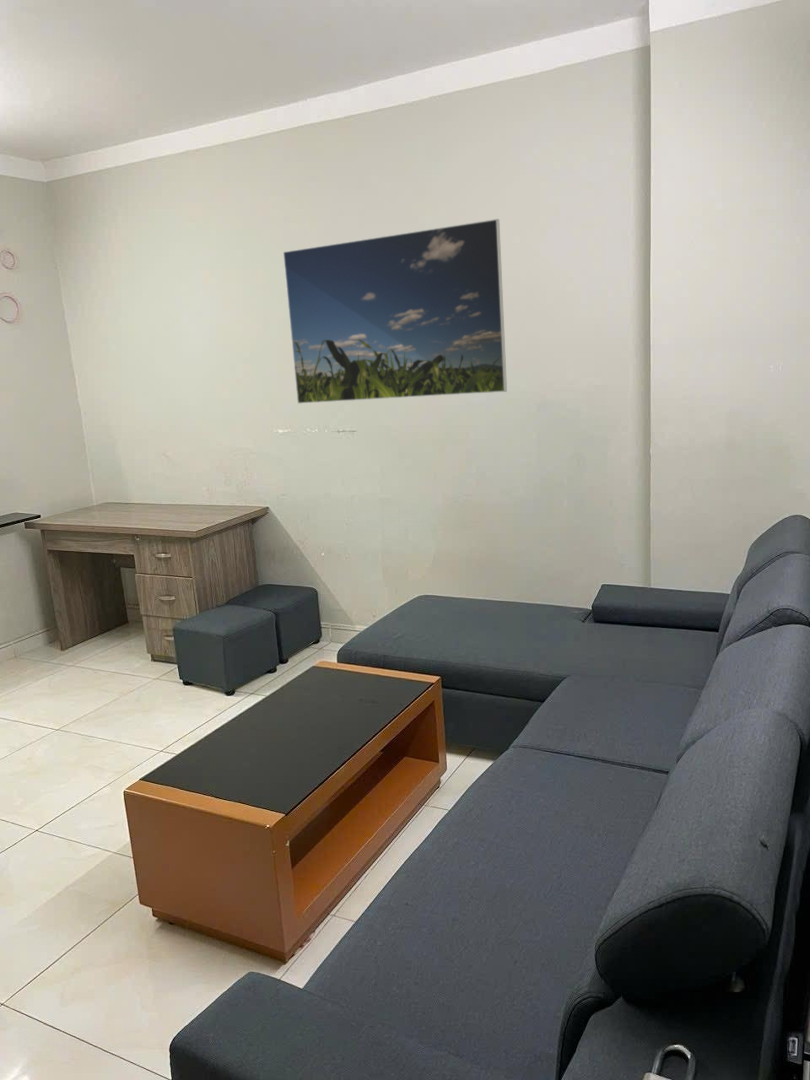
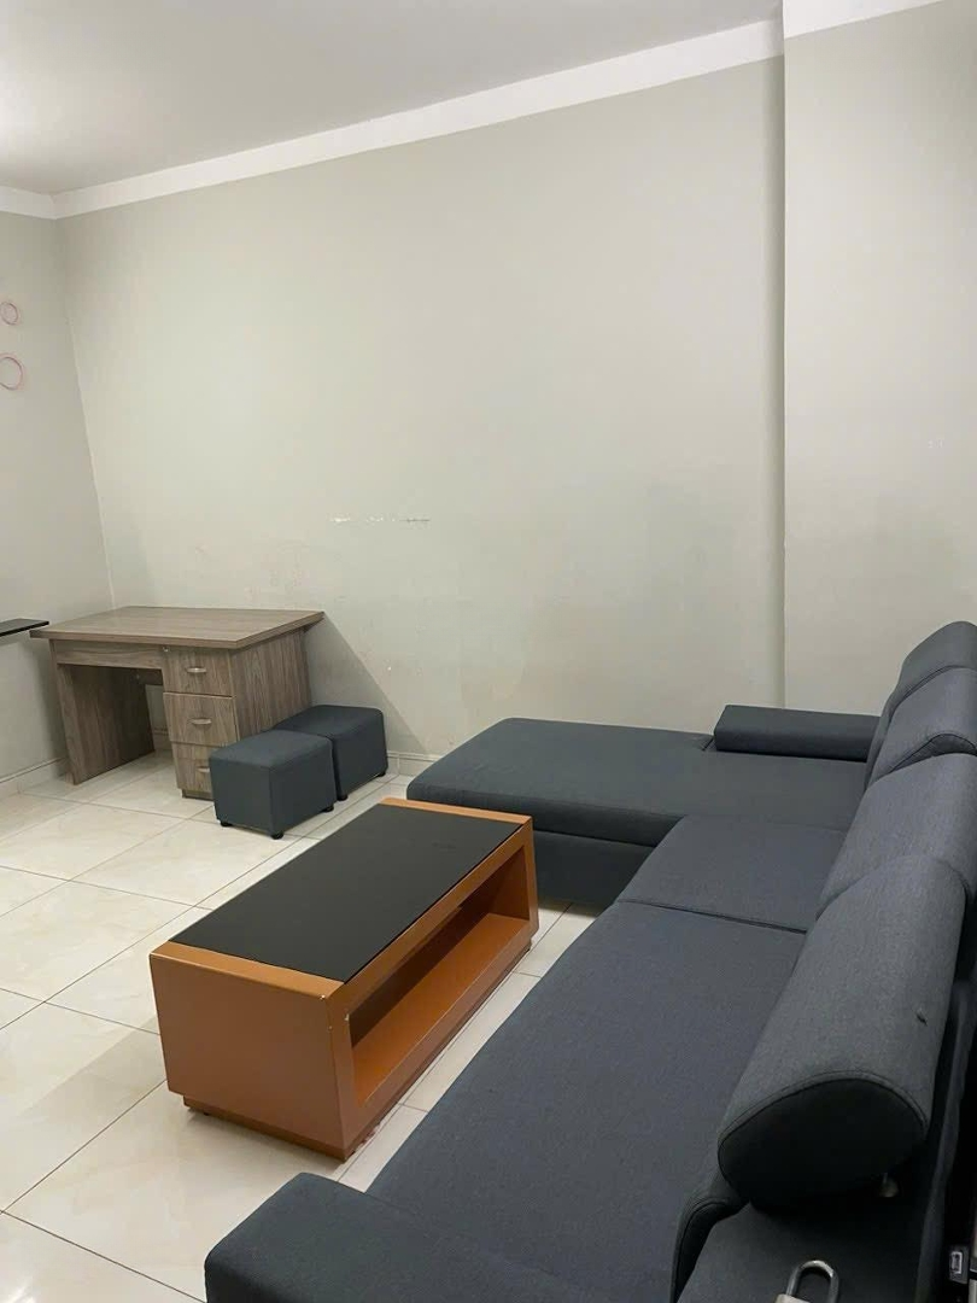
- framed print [282,218,508,405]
